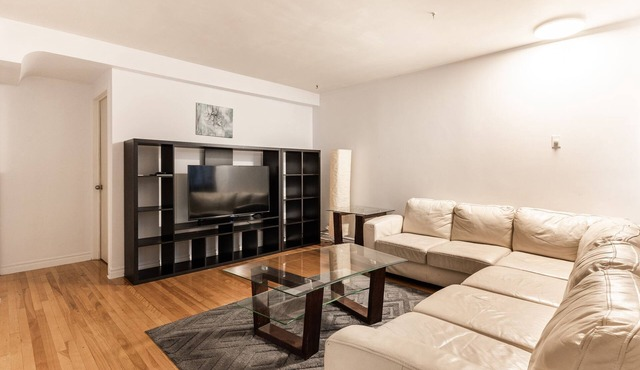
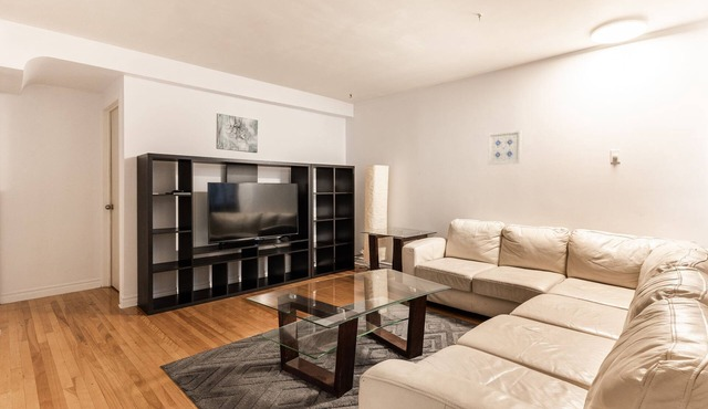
+ wall art [487,129,522,166]
